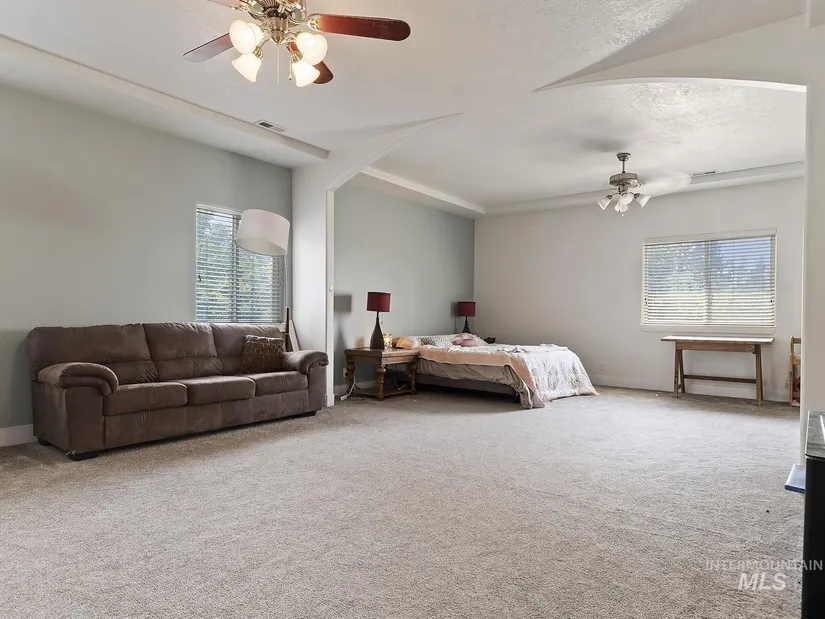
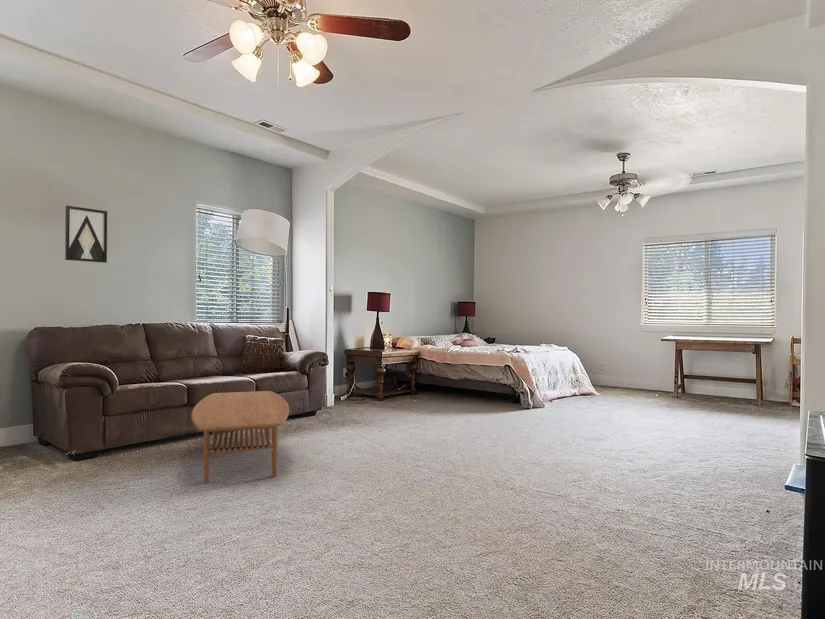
+ coffee table [190,390,290,484]
+ wall art [64,205,108,264]
